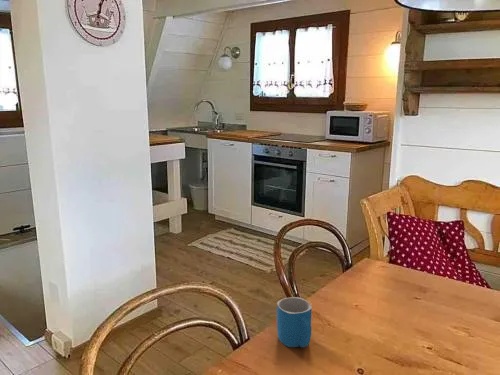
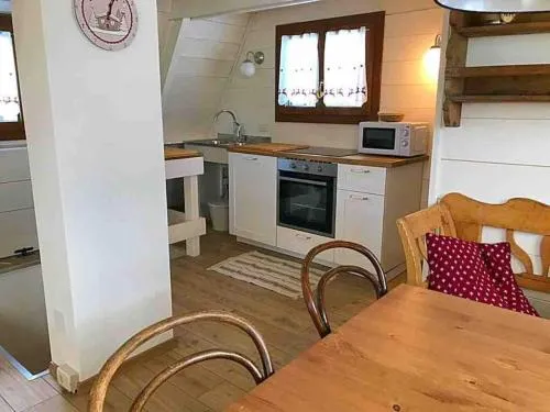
- mug [276,296,313,348]
